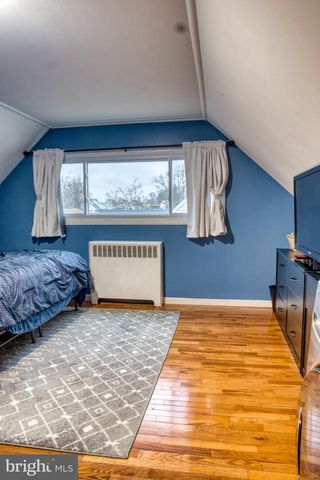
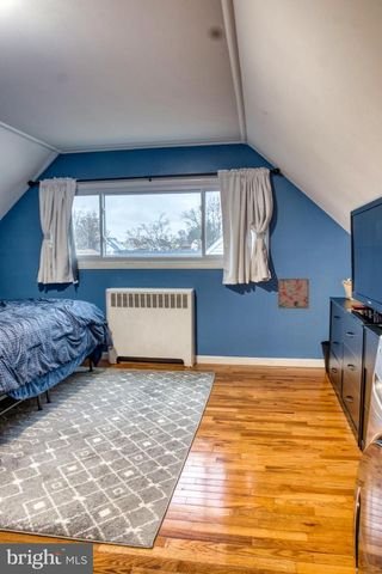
+ wall art [277,277,310,310]
